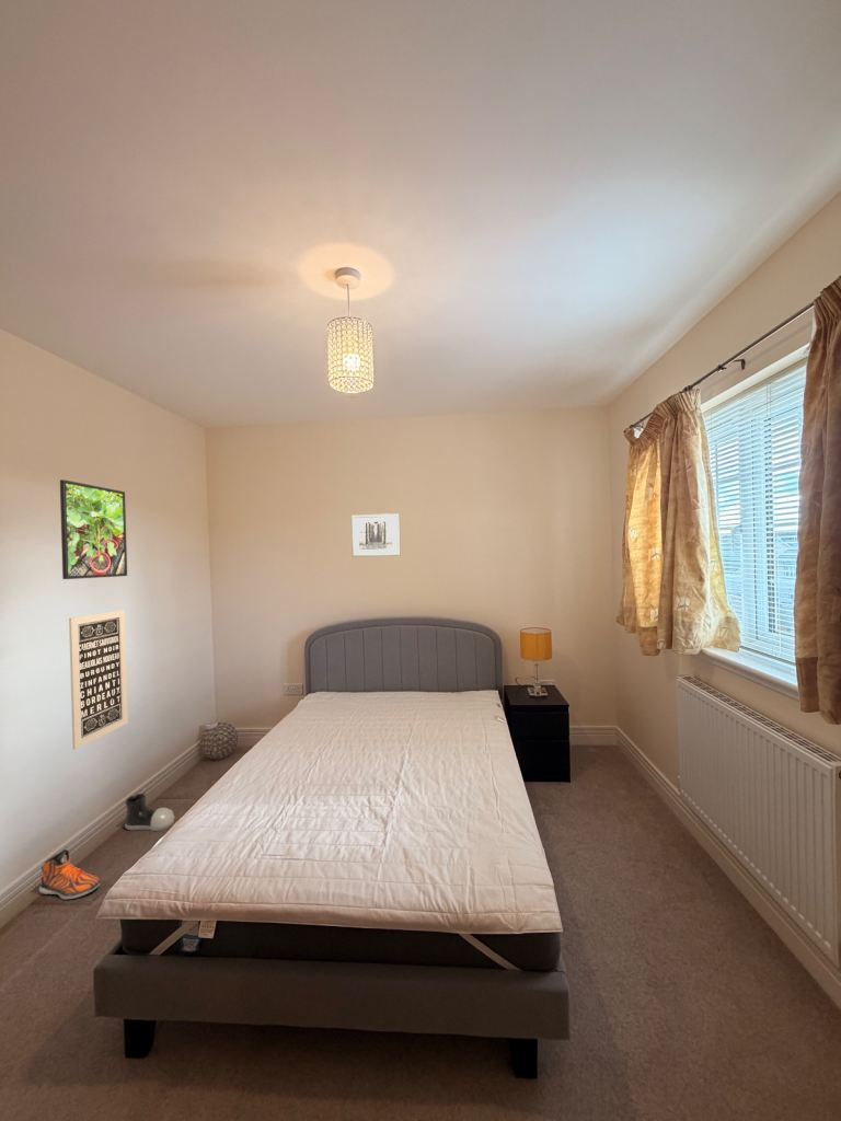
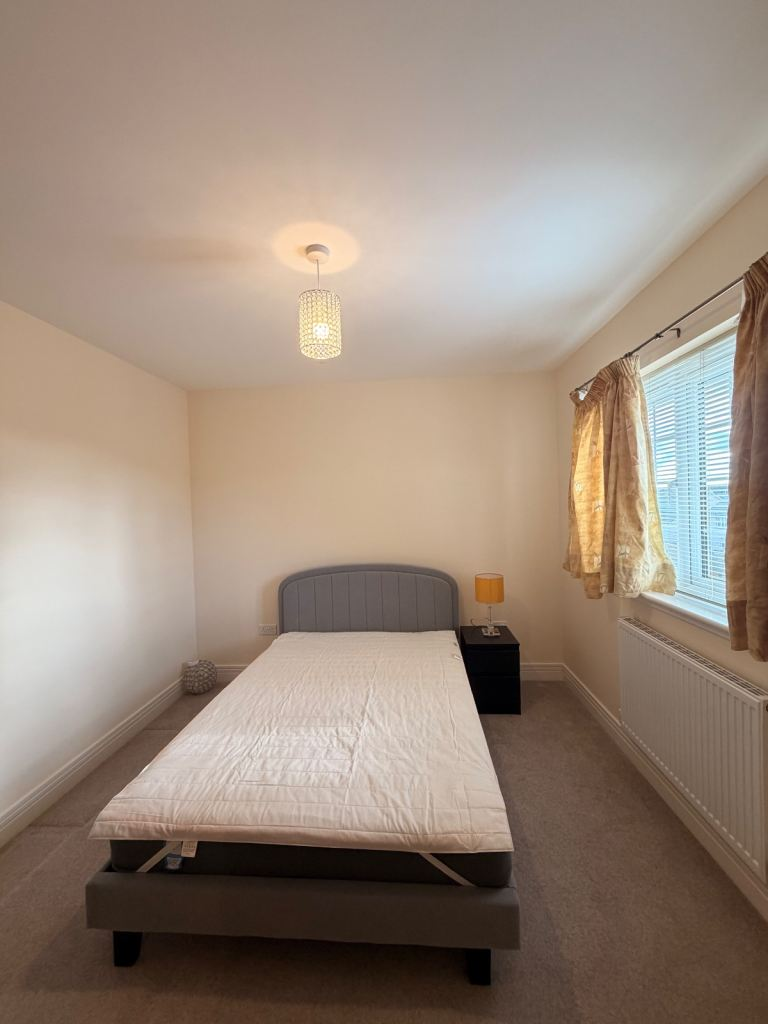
- wall art [68,609,129,750]
- wall art [350,512,402,558]
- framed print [59,478,128,580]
- shoe [124,793,176,832]
- sneaker [38,848,102,900]
